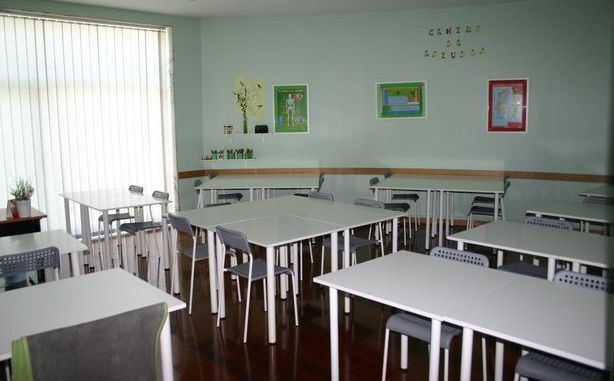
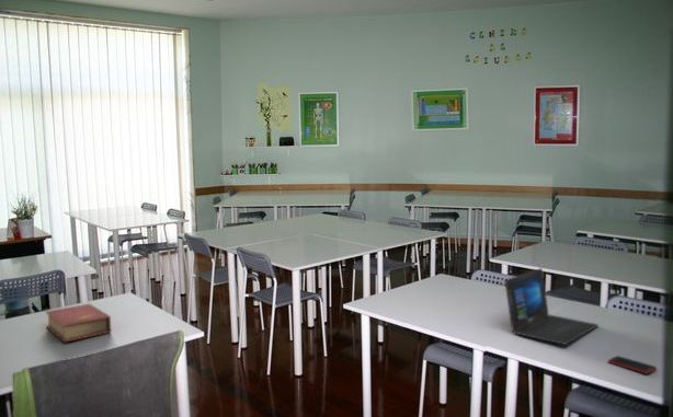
+ book [45,303,112,343]
+ cell phone [607,355,658,375]
+ laptop [503,267,600,346]
